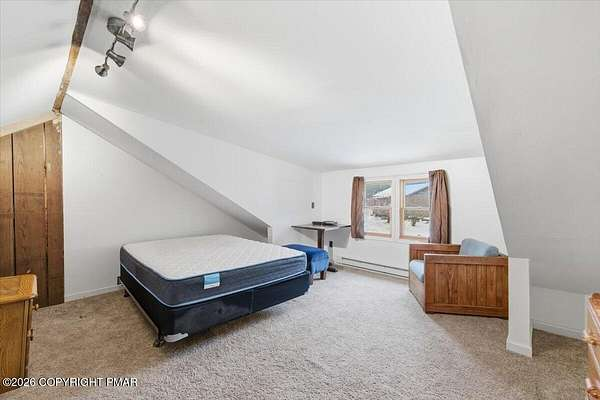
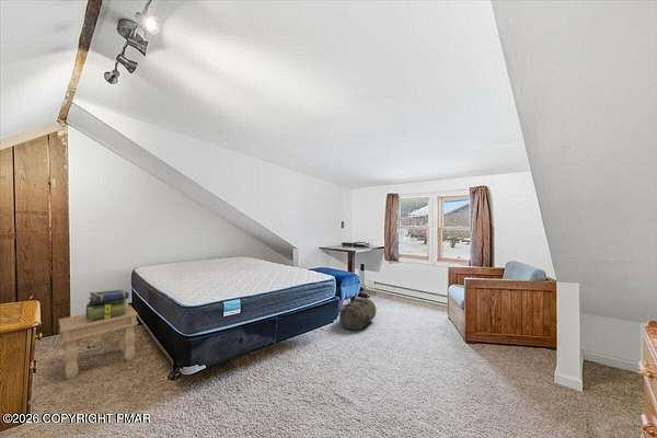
+ stack of books [85,288,130,321]
+ side table [58,304,139,381]
+ backpack [338,296,378,331]
